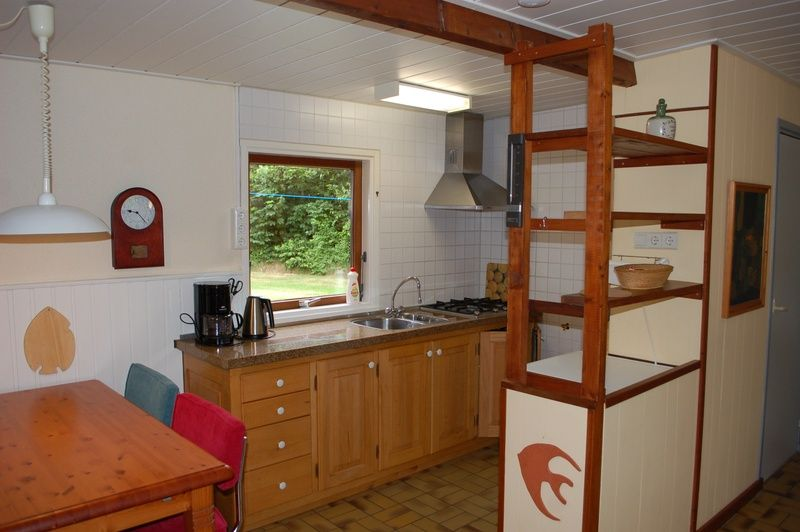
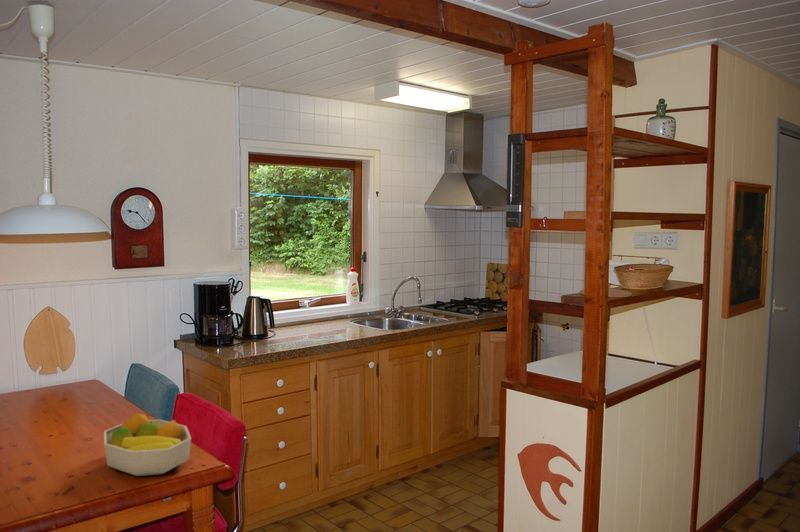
+ fruit bowl [103,412,192,477]
